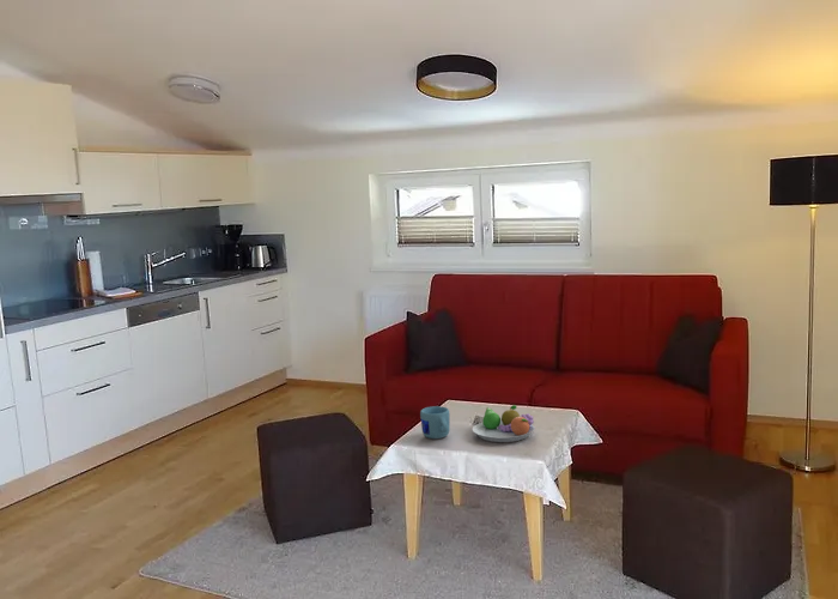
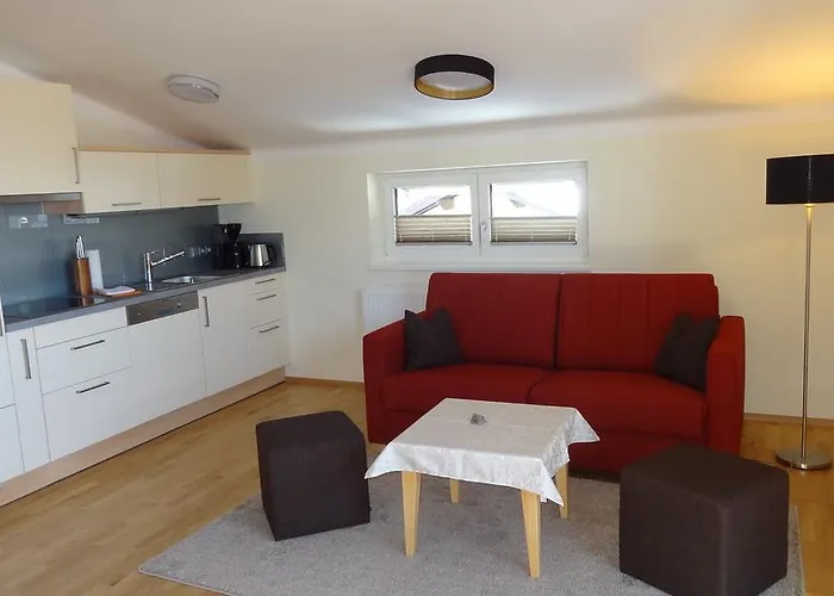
- mug [419,405,451,440]
- fruit bowl [472,404,536,443]
